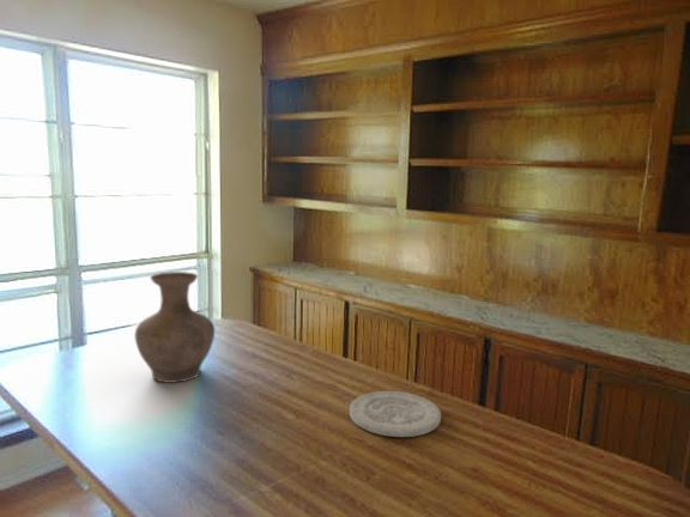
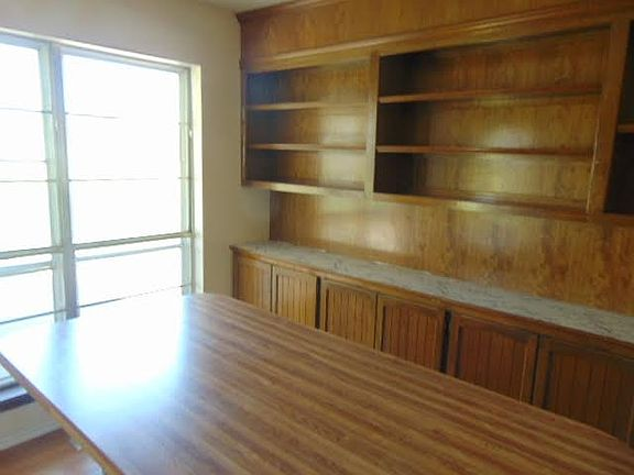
- plate [349,390,442,438]
- vase [133,270,216,384]
